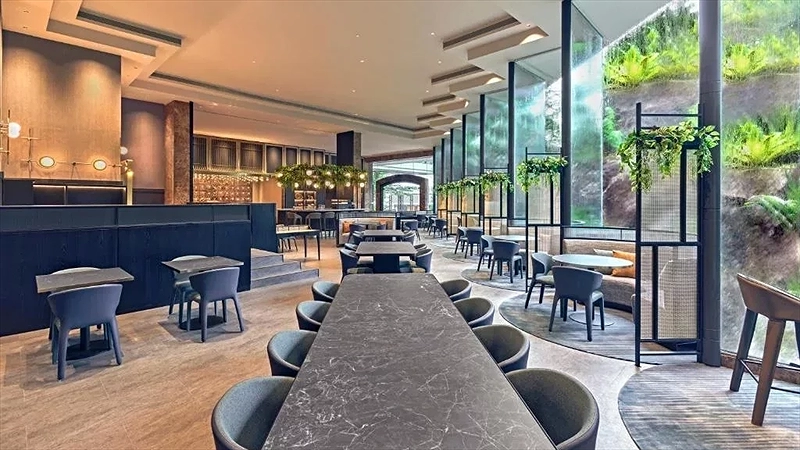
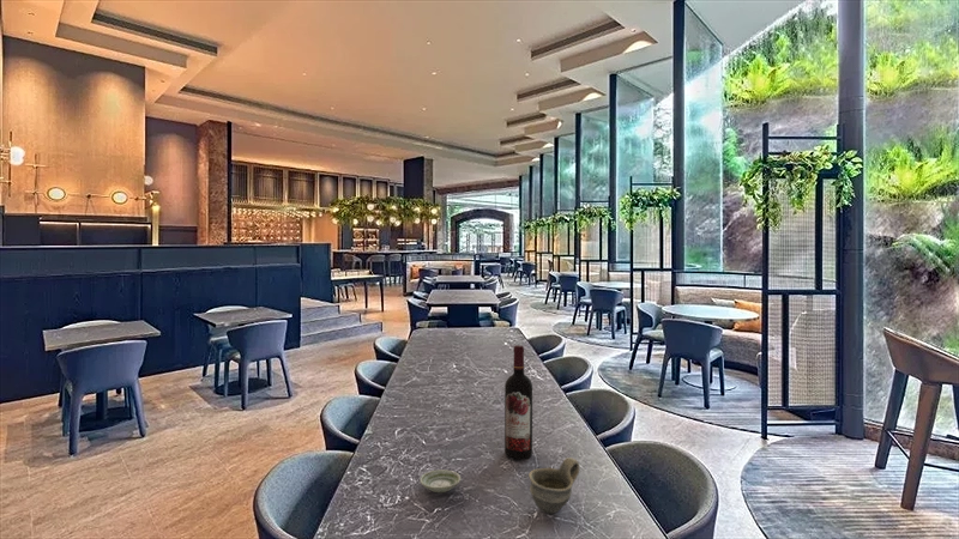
+ saucer [418,468,462,493]
+ cup [527,456,580,515]
+ wine bottle [503,344,533,460]
